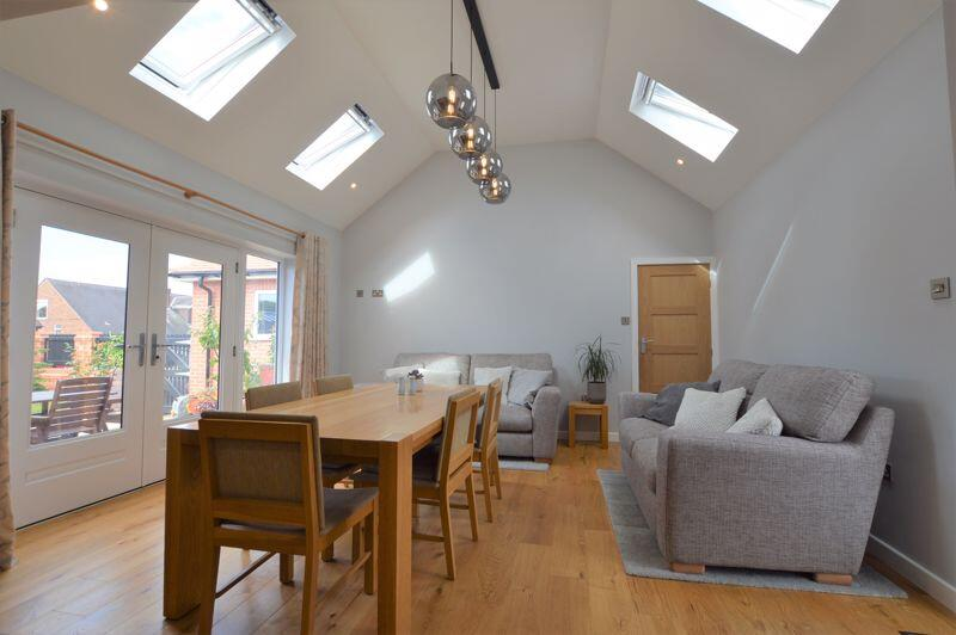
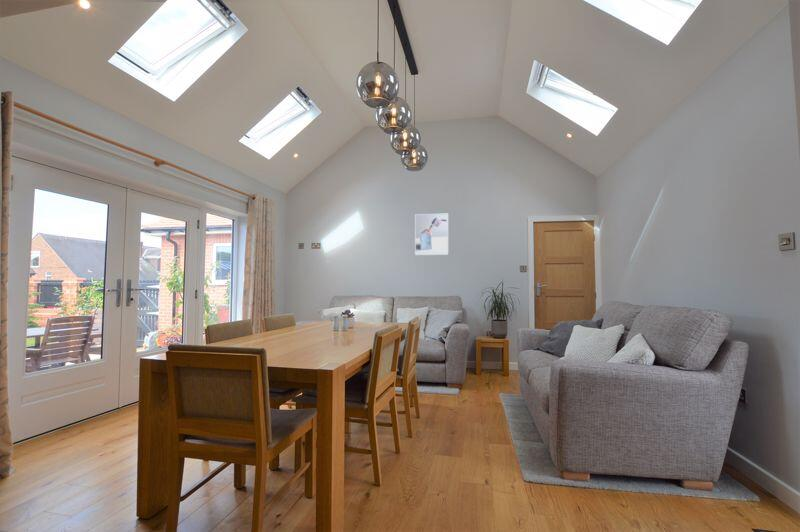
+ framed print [414,213,449,256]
